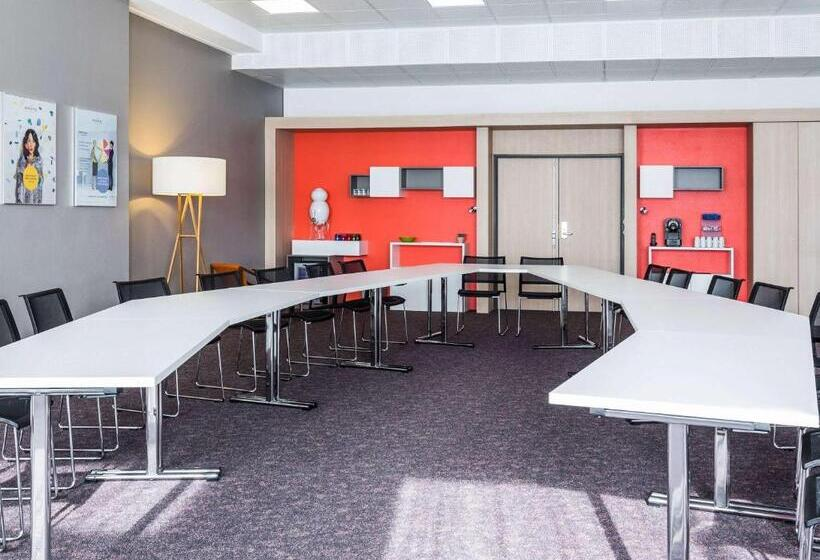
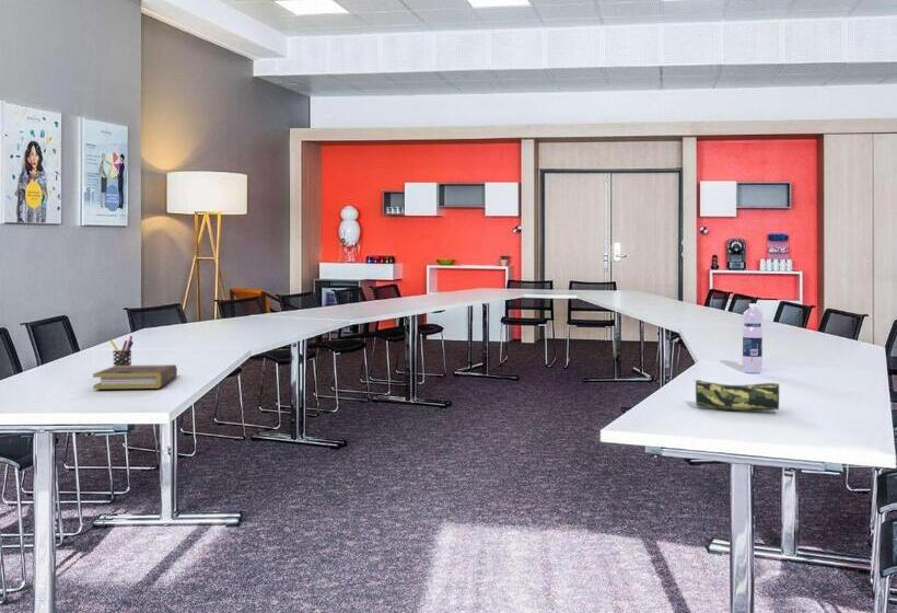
+ pen holder [109,335,135,366]
+ water bottle [742,303,764,373]
+ pencil case [695,379,780,412]
+ book [92,363,178,390]
